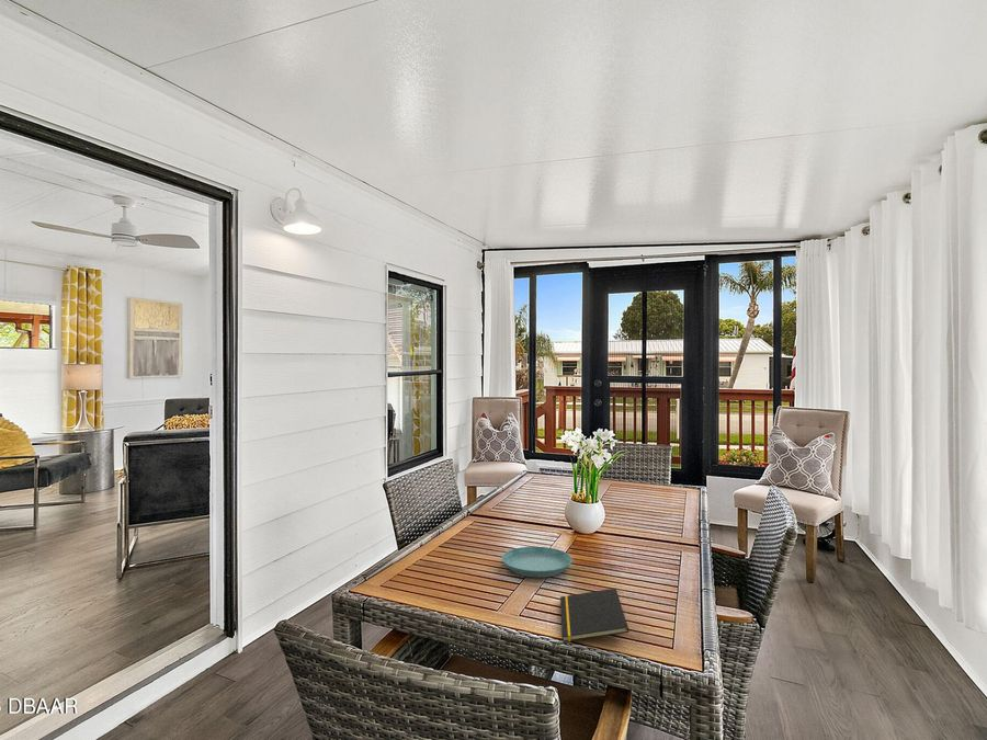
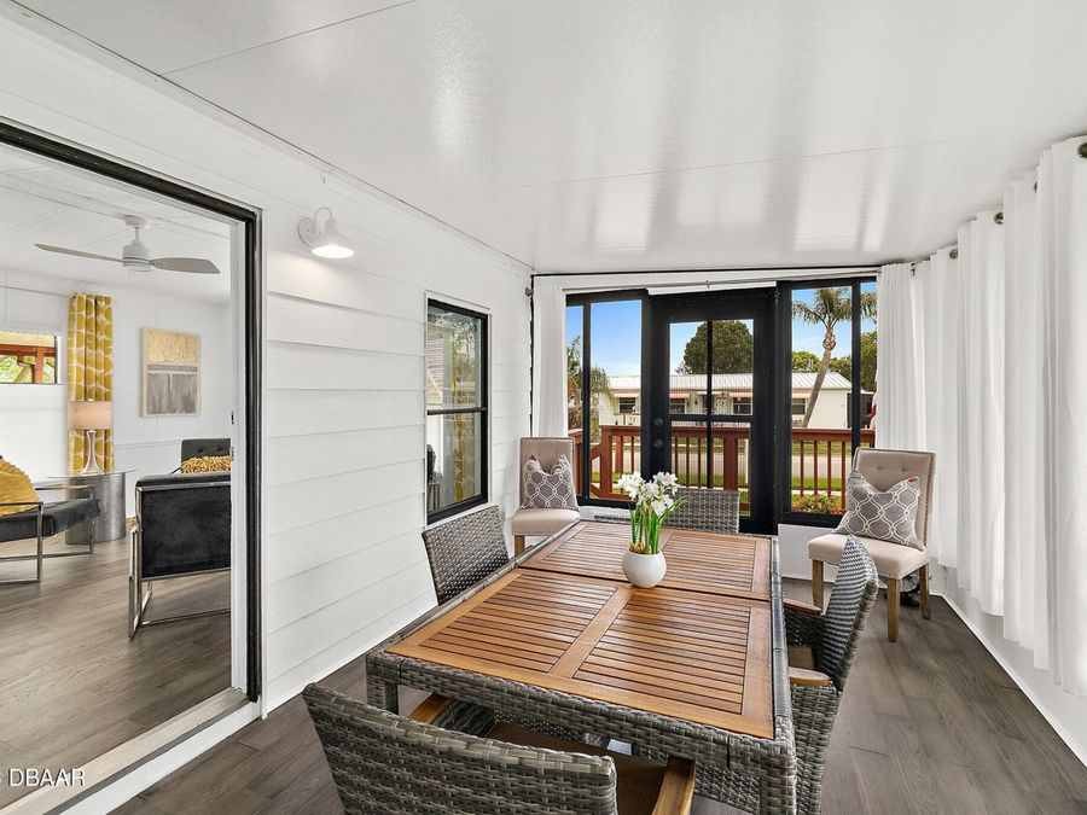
- saucer [501,546,574,579]
- notepad [559,588,631,644]
